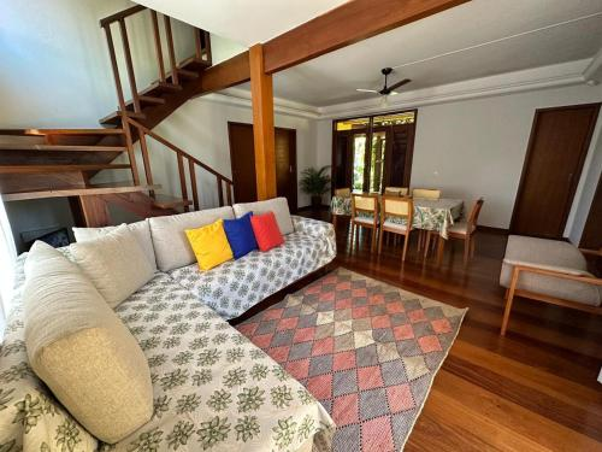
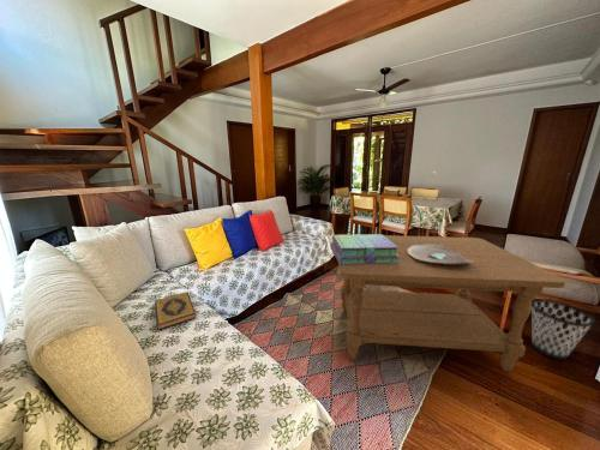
+ hardback book [154,290,197,331]
+ wastebasket [530,298,596,360]
+ coffee table [336,233,568,373]
+ decorative bowl [408,245,474,265]
+ stack of books [329,233,400,264]
